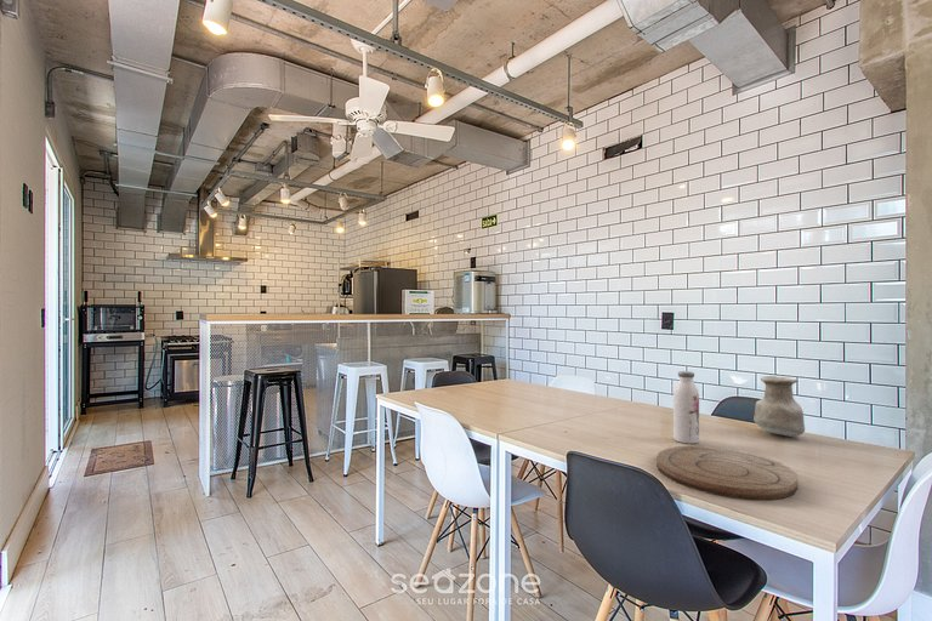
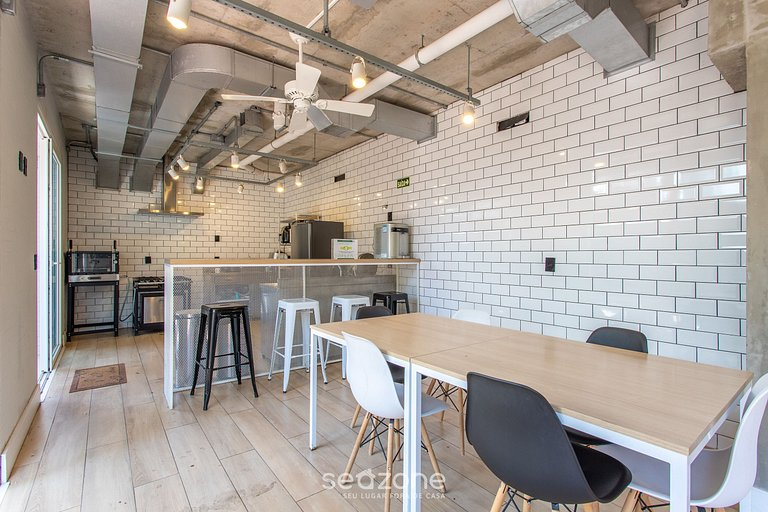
- water bottle [672,370,700,445]
- cutting board [655,445,799,501]
- vase [752,375,806,438]
